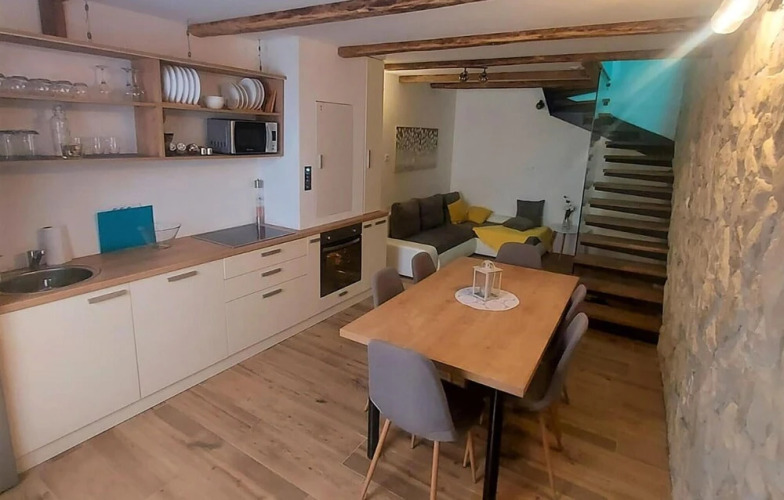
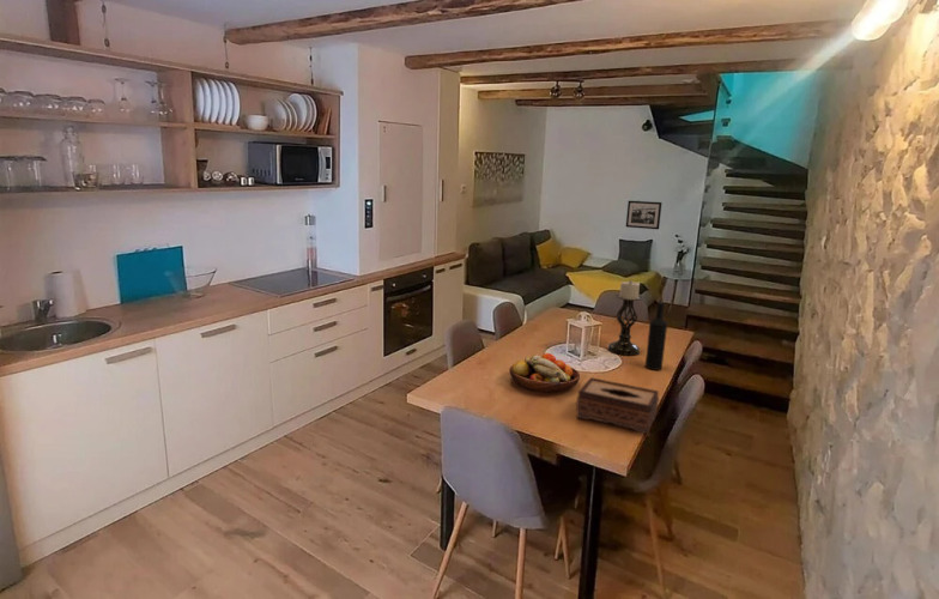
+ picture frame [625,200,664,230]
+ wine bottle [644,301,668,371]
+ fruit bowl [508,352,581,393]
+ candle holder [607,279,644,357]
+ tissue box [575,376,660,435]
